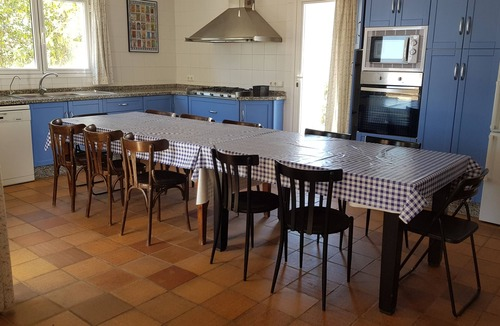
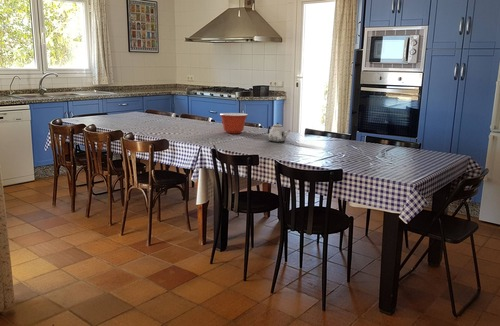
+ mixing bowl [218,112,249,134]
+ teapot [267,122,291,143]
